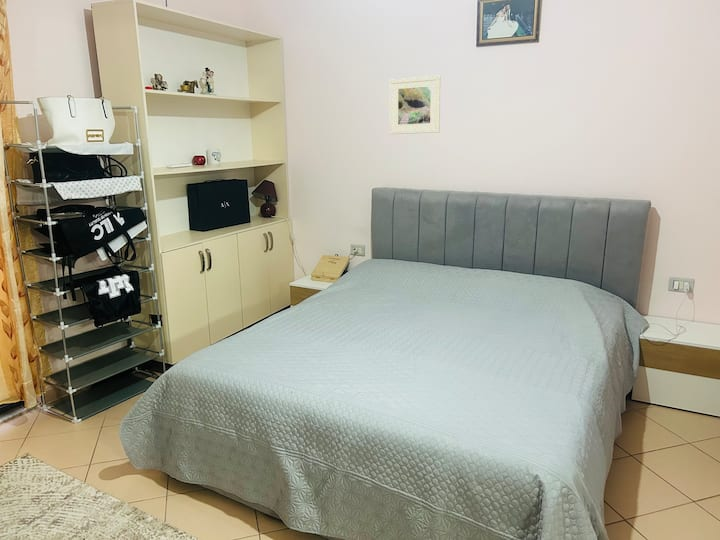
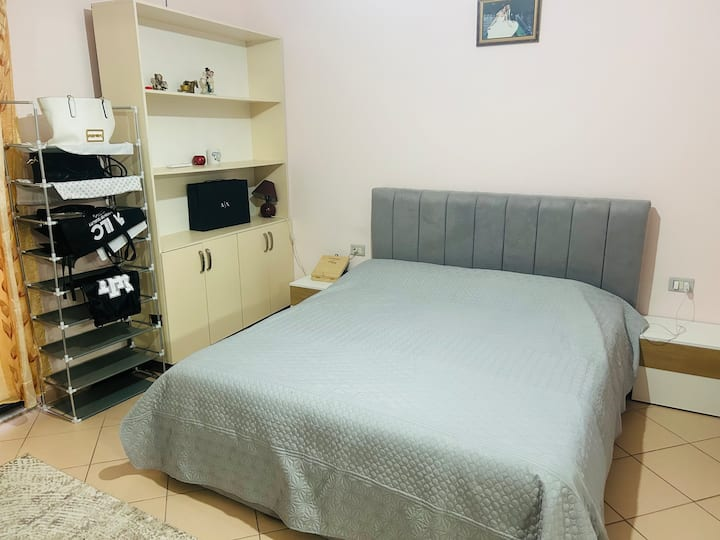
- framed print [389,75,442,135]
